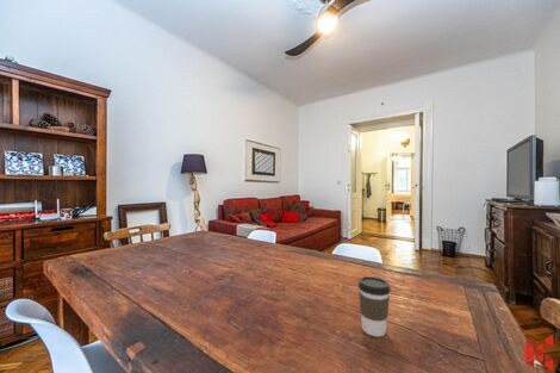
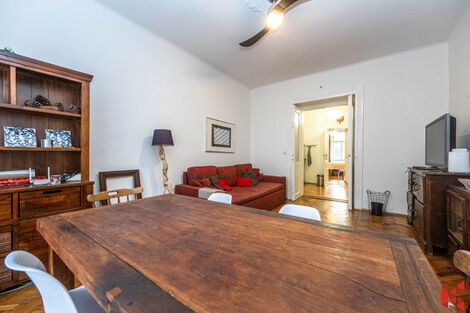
- coffee cup [356,275,392,337]
